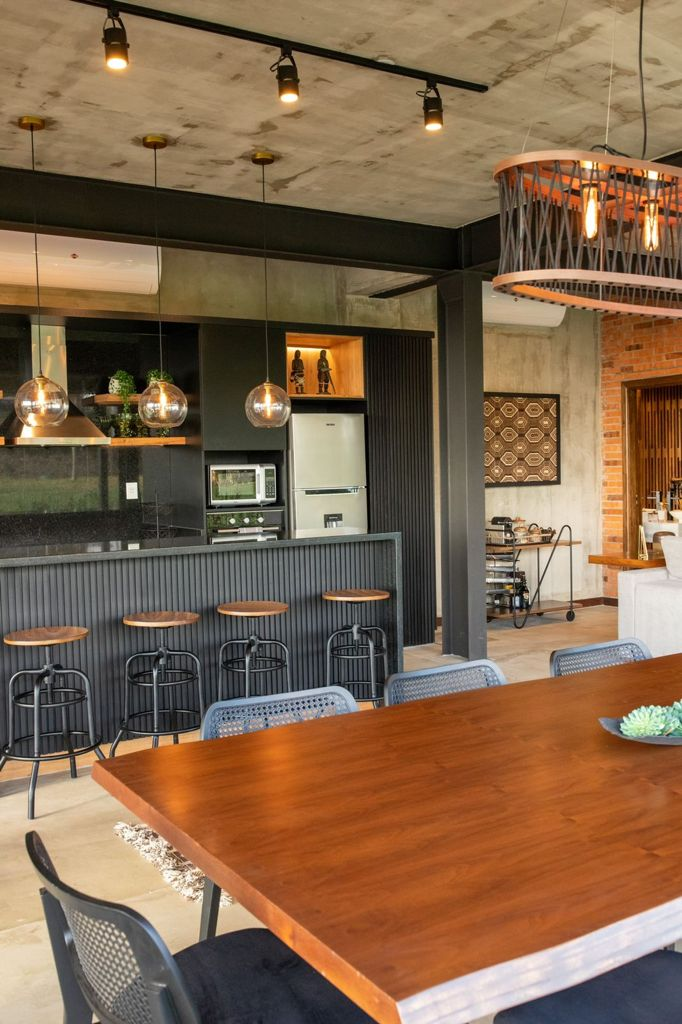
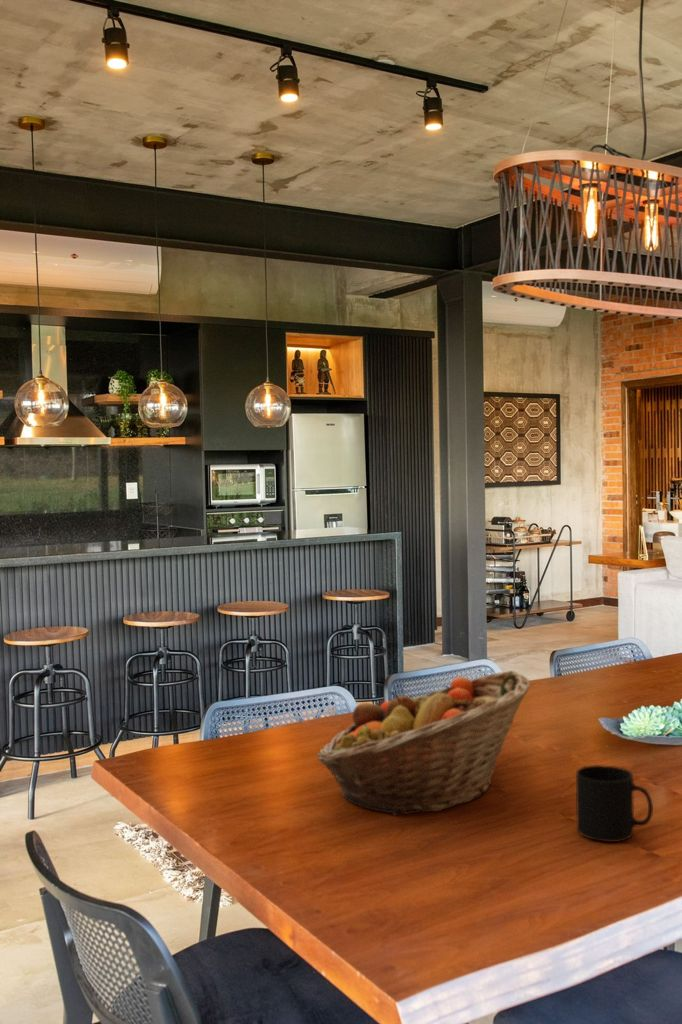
+ mug [575,764,654,843]
+ fruit basket [316,670,531,816]
